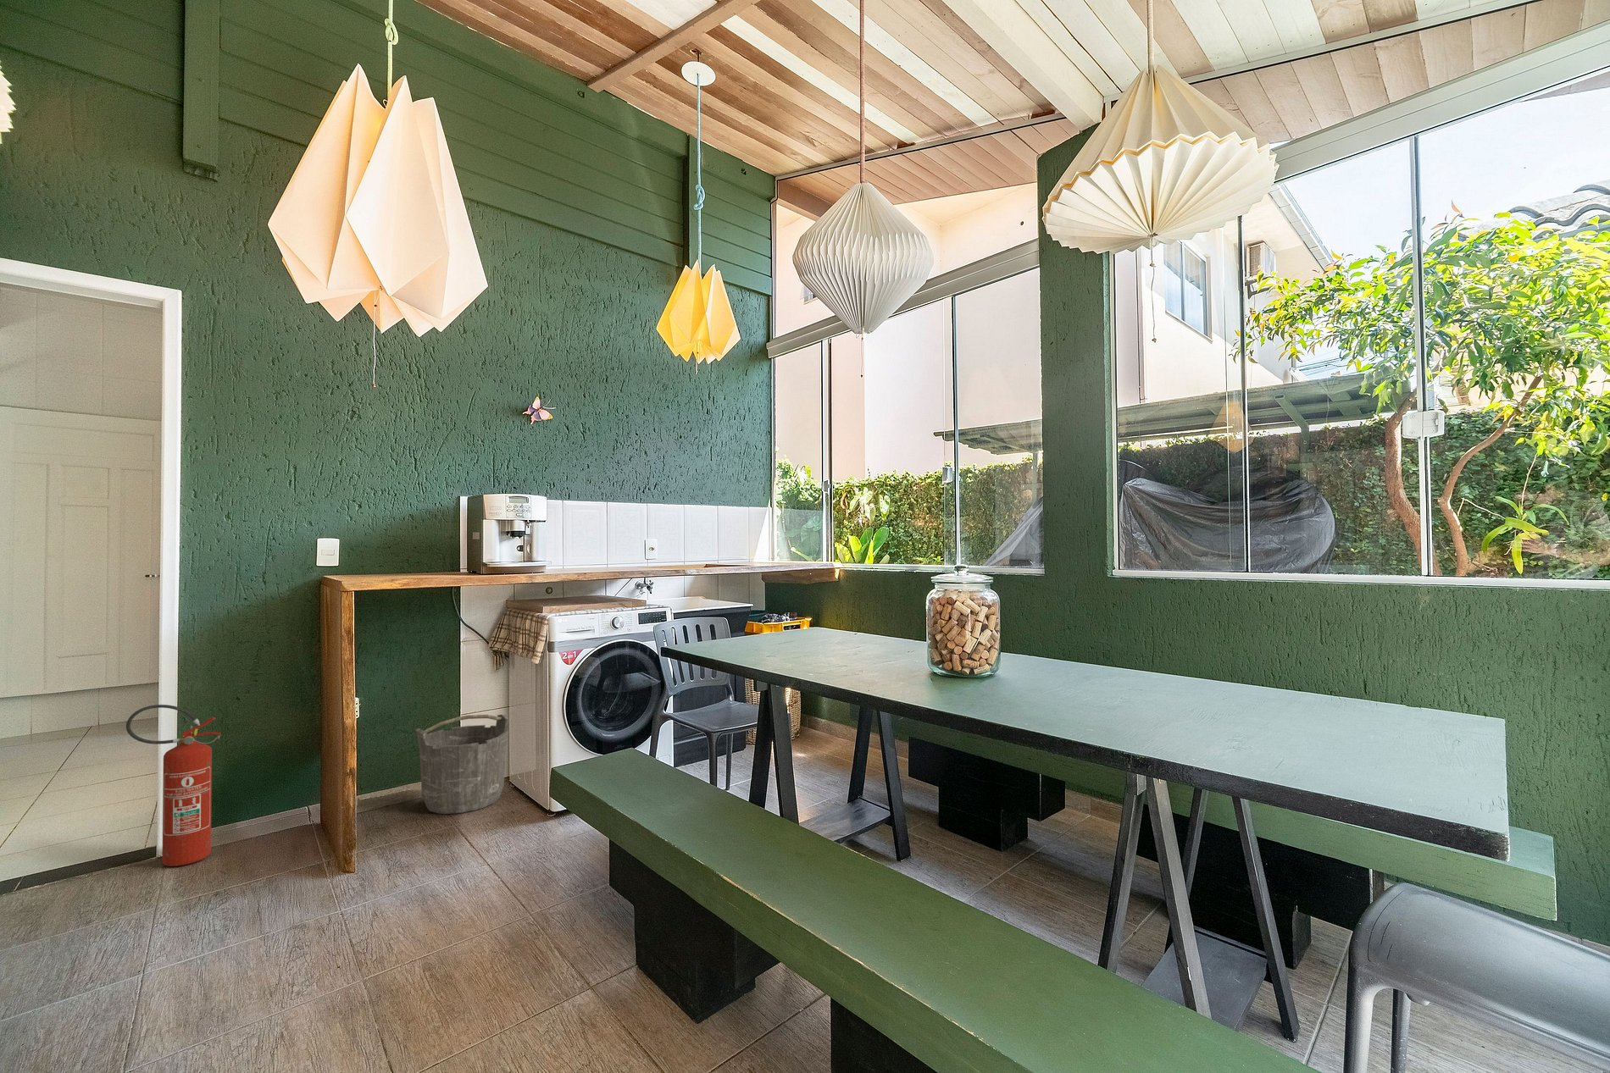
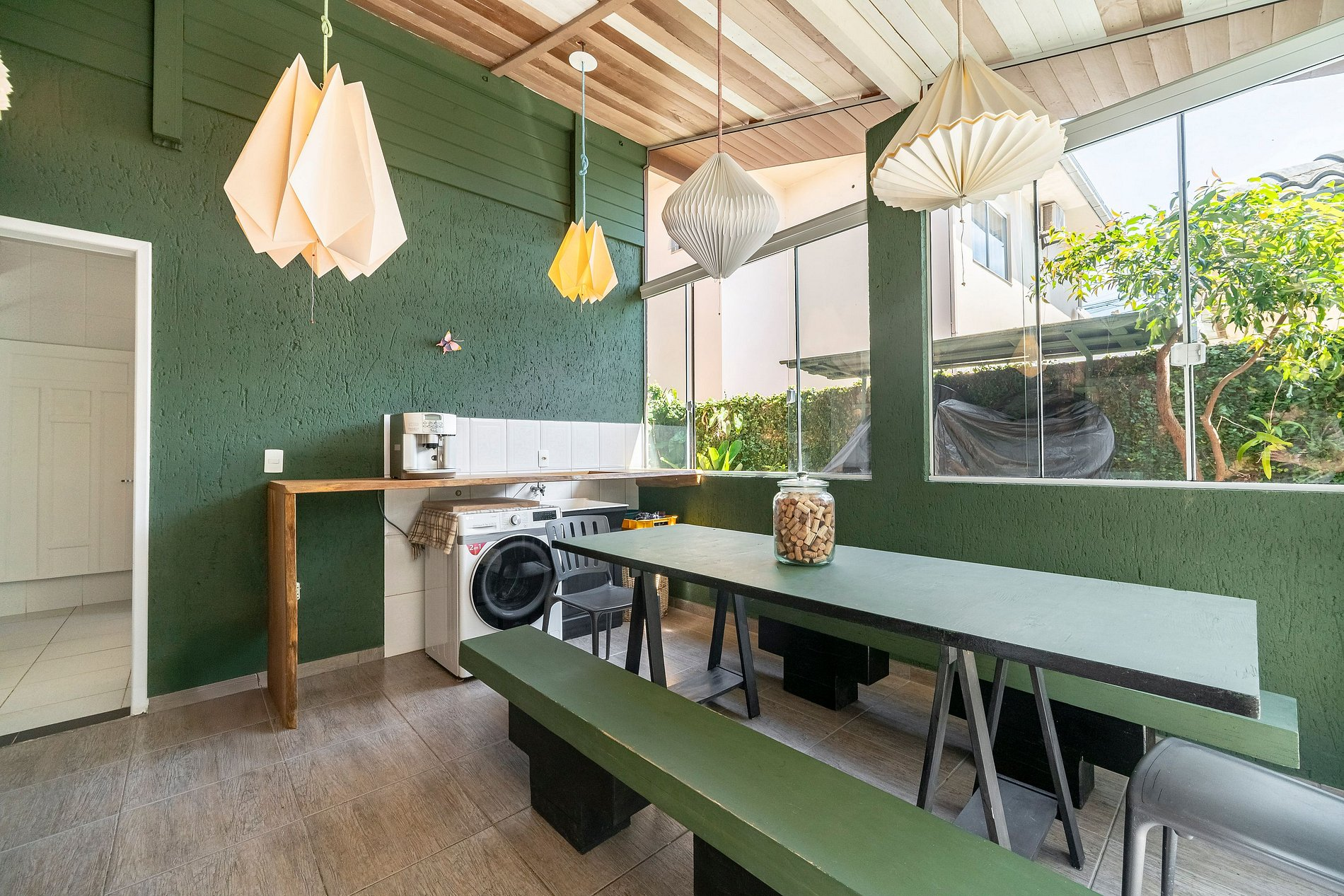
- bucket [414,714,510,814]
- fire extinguisher [126,704,222,867]
